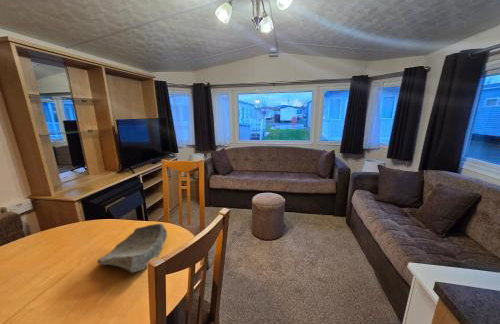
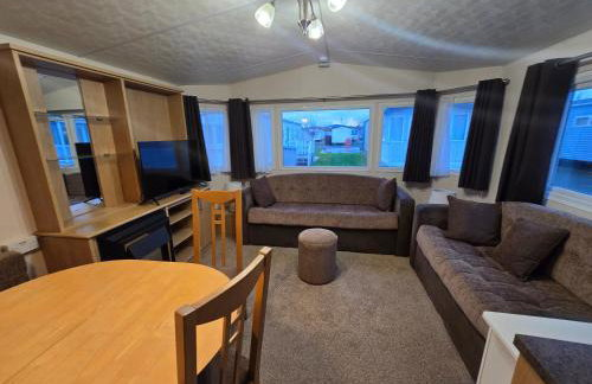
- decorative bowl [96,223,168,274]
